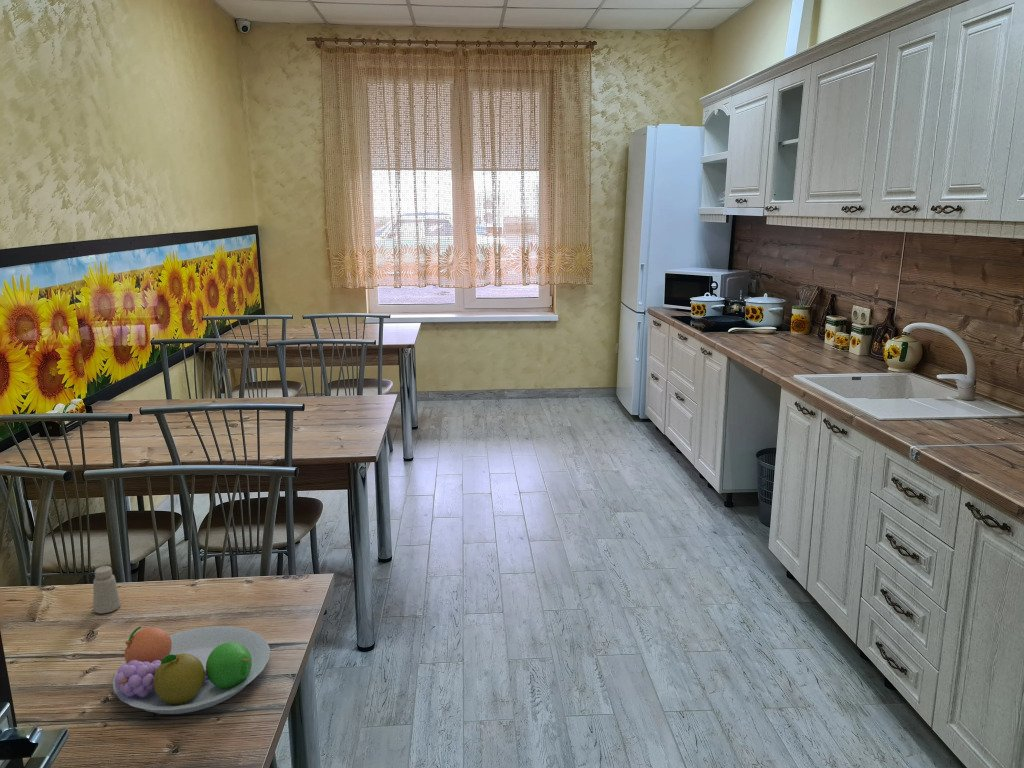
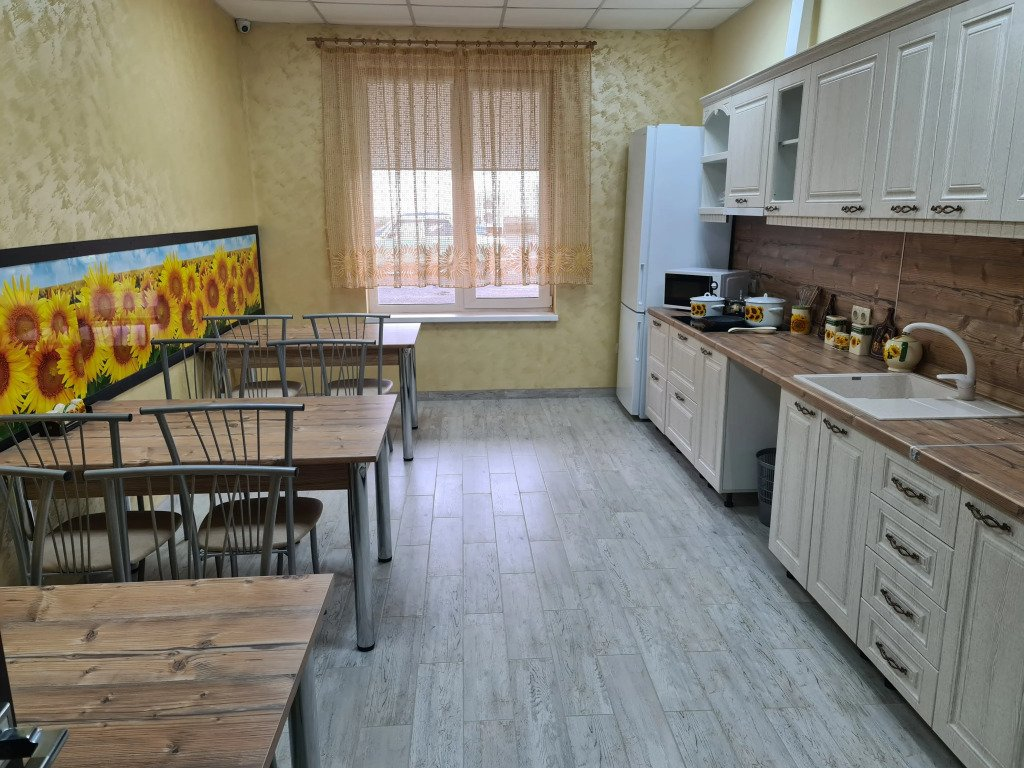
- fruit bowl [112,625,271,715]
- saltshaker [92,565,121,614]
